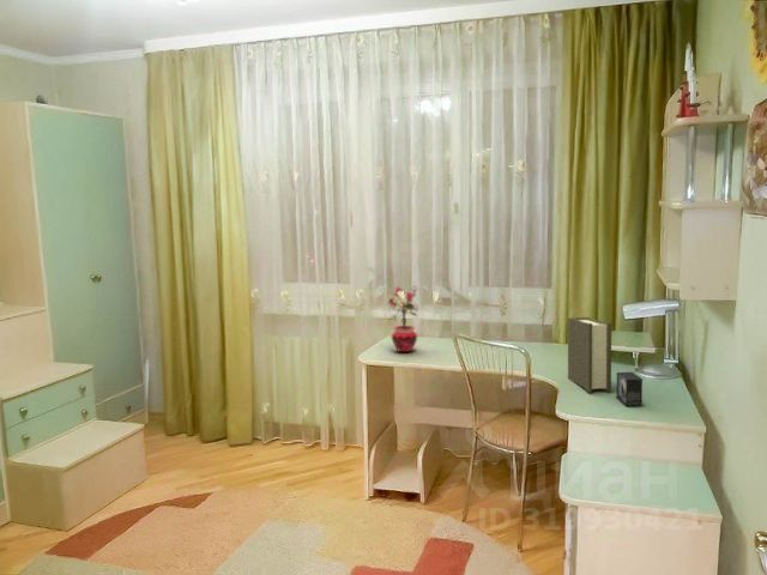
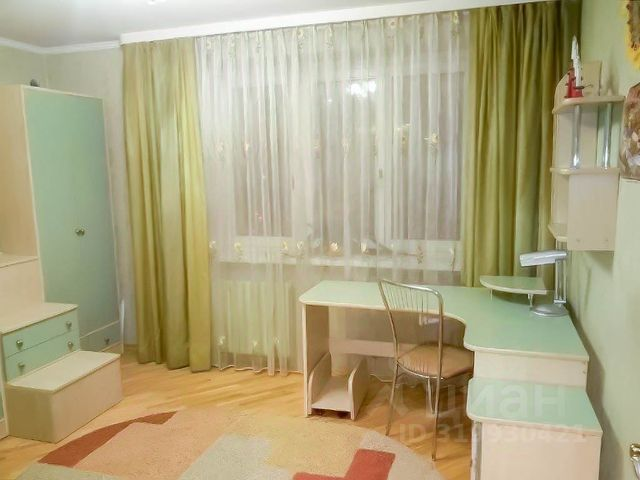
- potted plant [387,285,419,353]
- small box [615,371,644,407]
- book [567,316,612,394]
